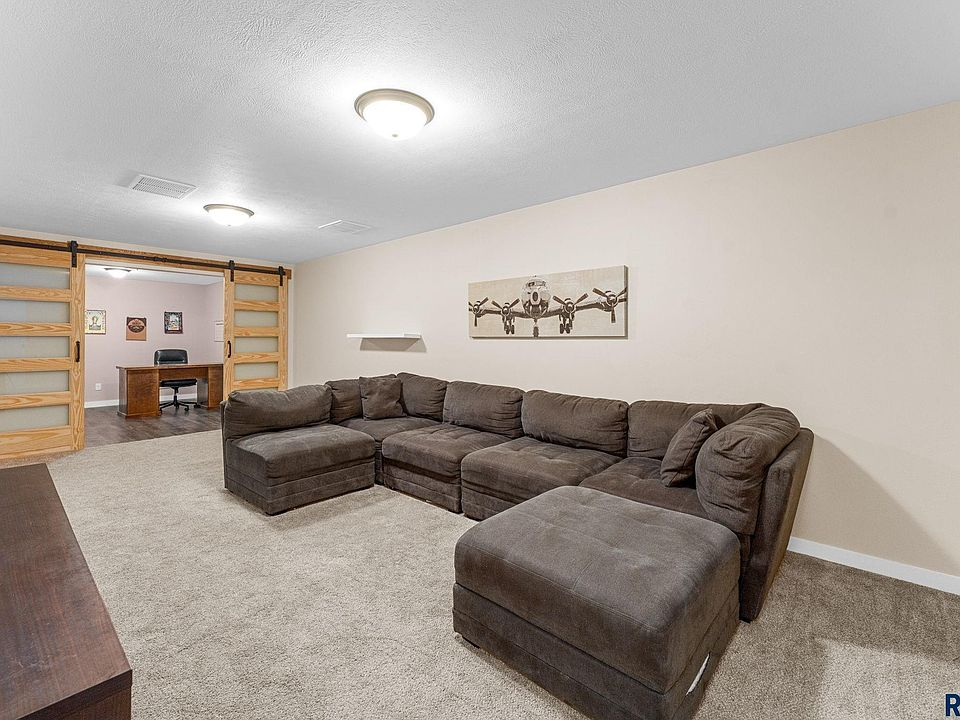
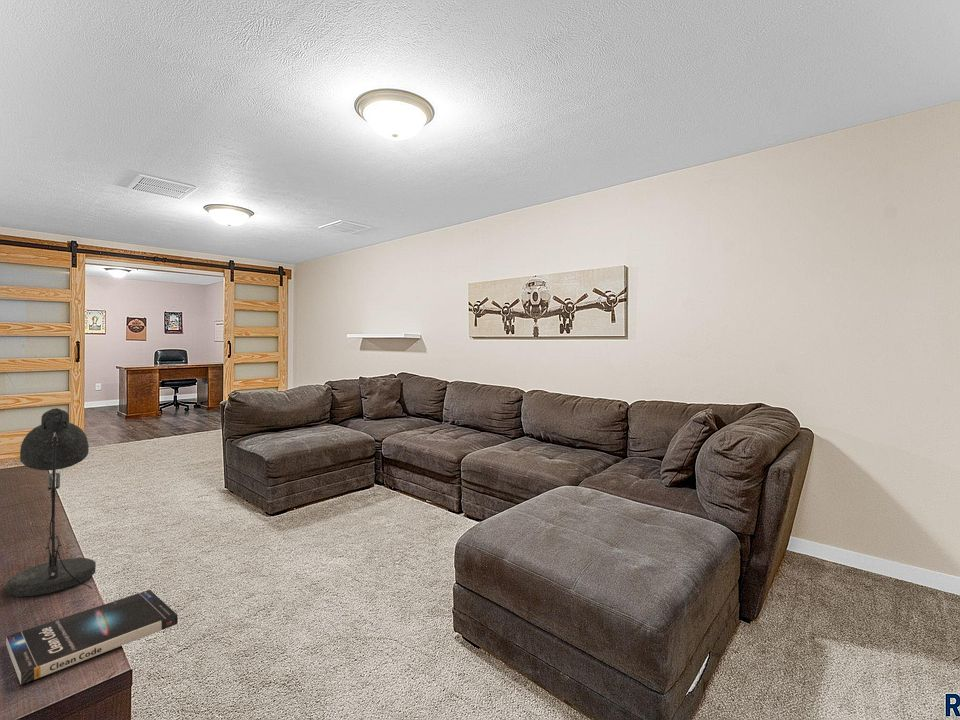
+ book [5,589,179,686]
+ desk lamp [6,407,97,597]
